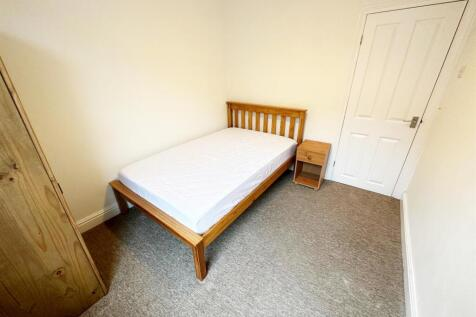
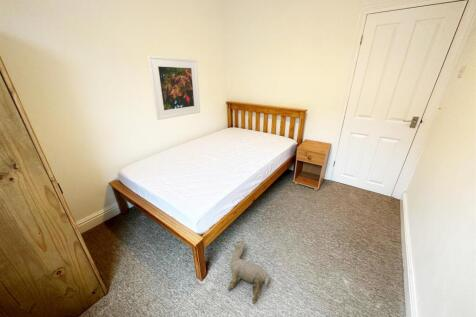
+ plush toy [227,239,270,305]
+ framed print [146,54,201,121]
